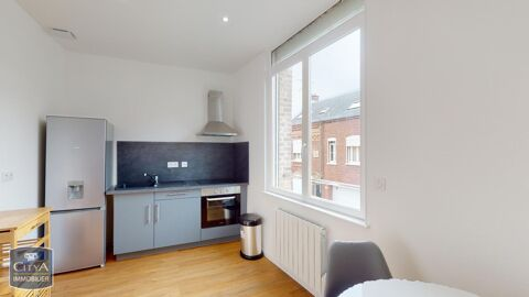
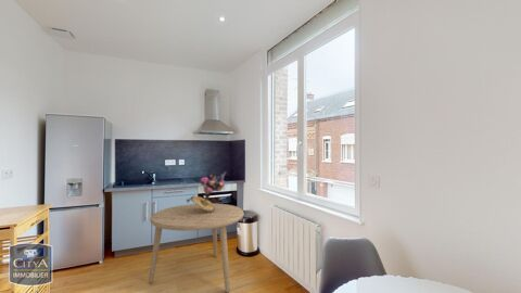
+ dining table [148,203,245,293]
+ bouquet [186,170,227,213]
